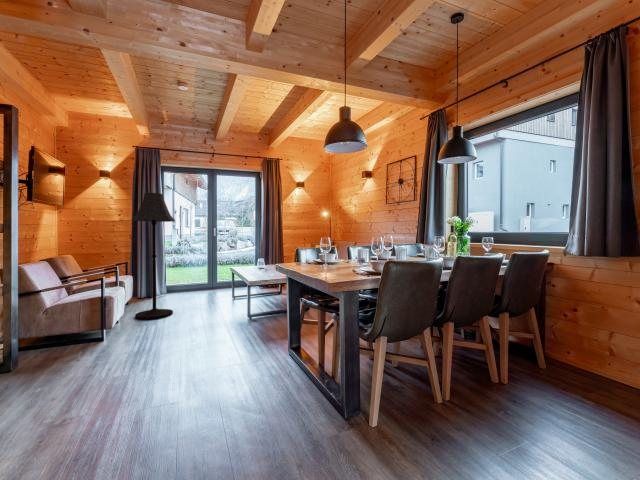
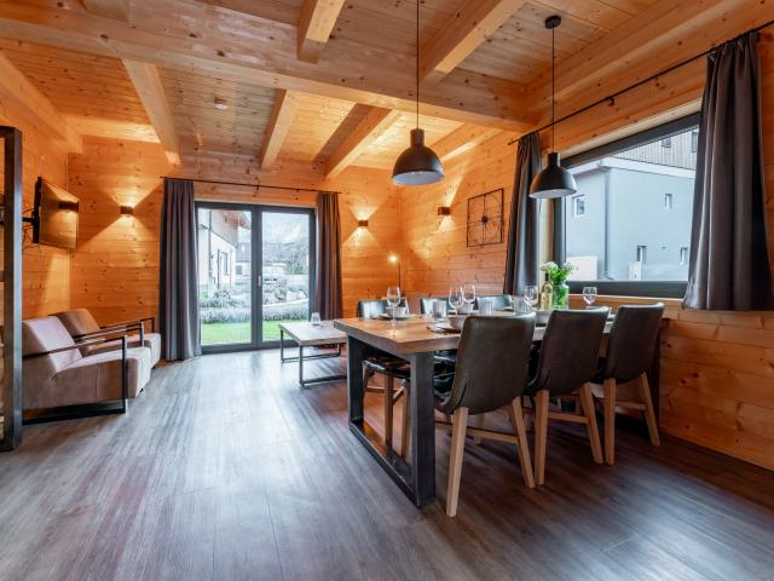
- floor lamp [130,192,176,320]
